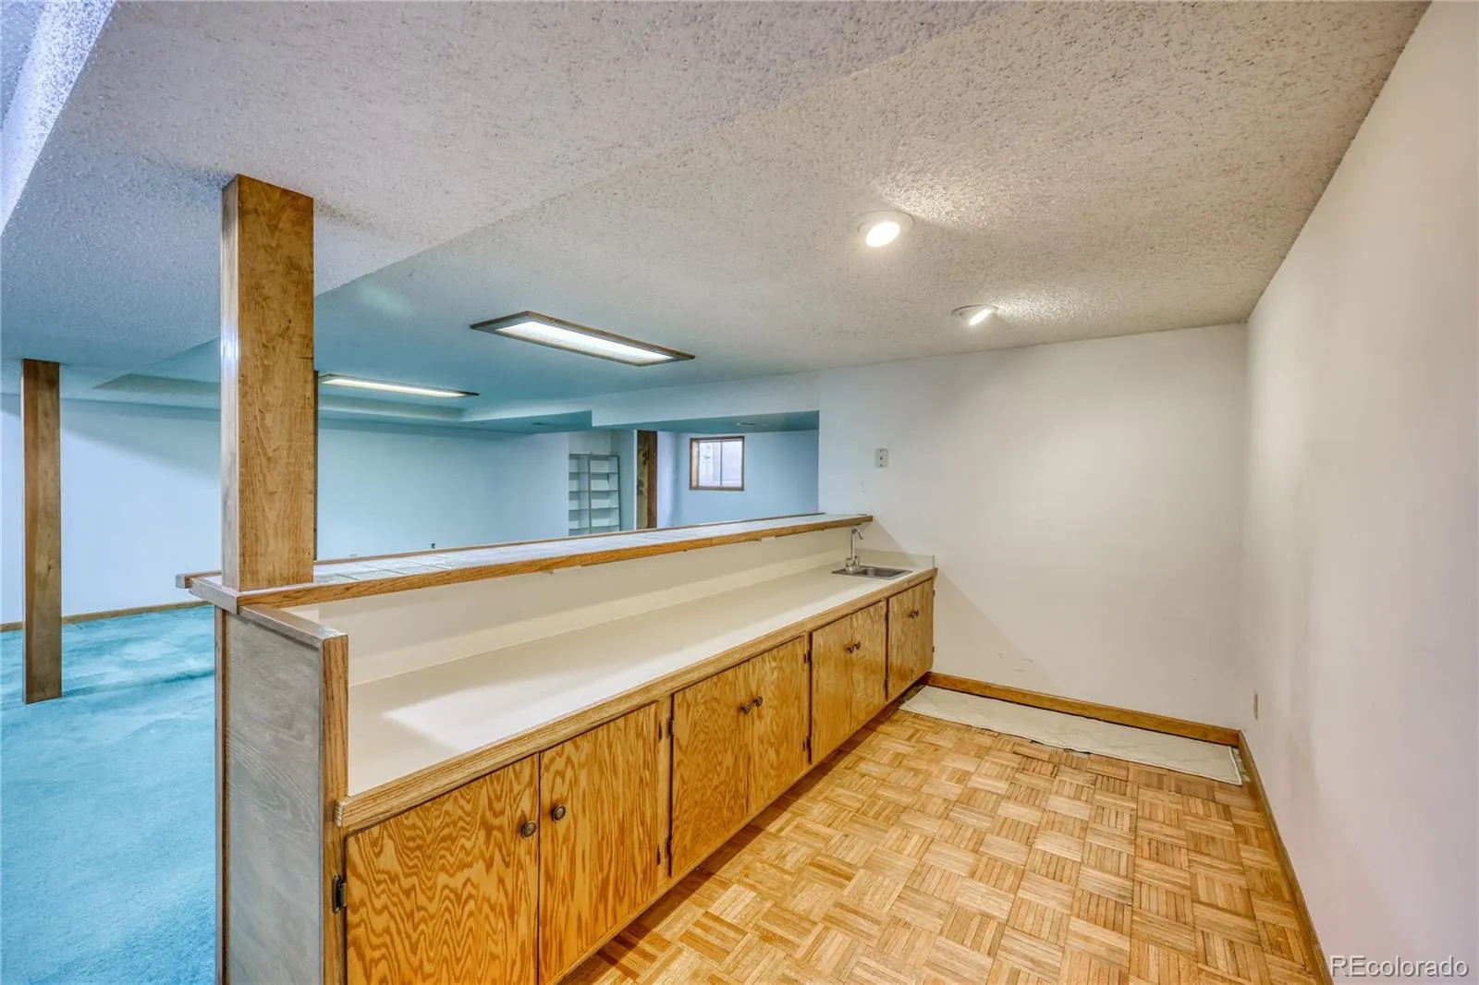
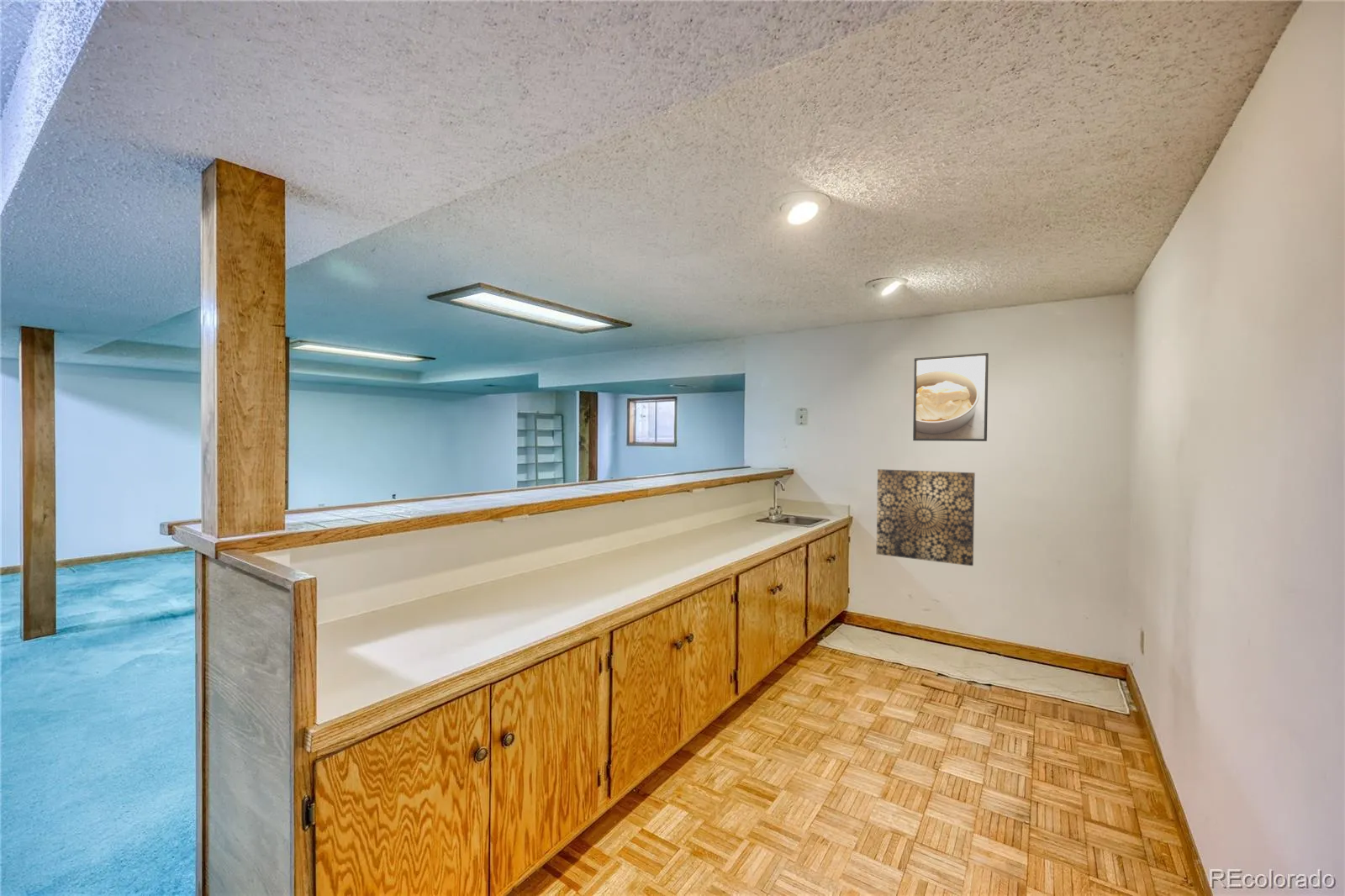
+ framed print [912,352,989,442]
+ wall art [876,468,976,567]
